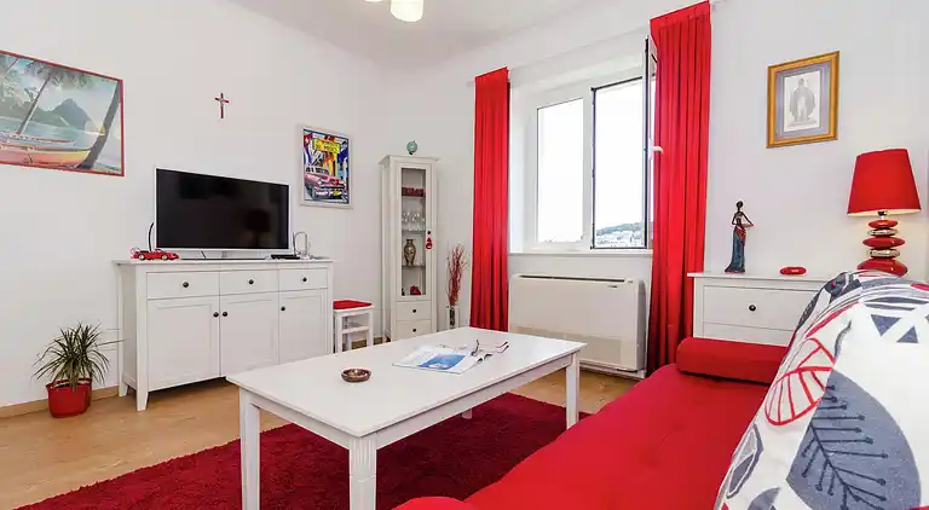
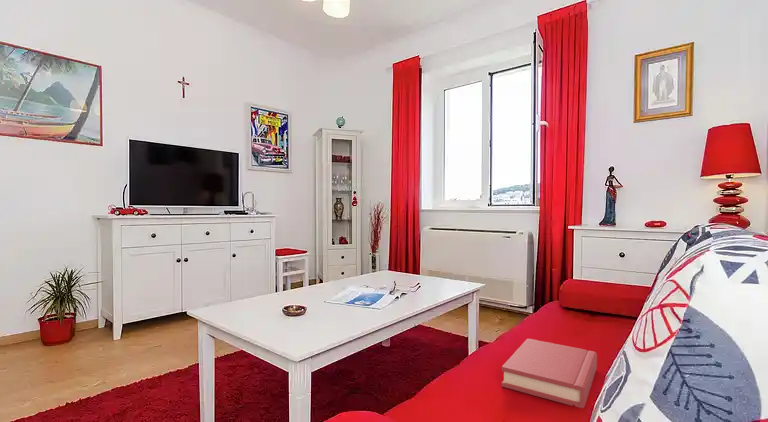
+ hardback book [501,338,598,409]
